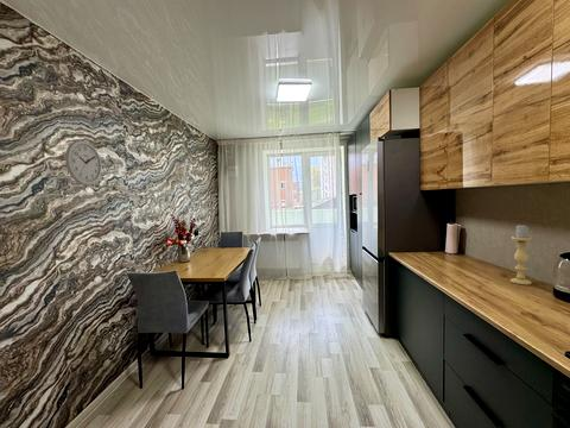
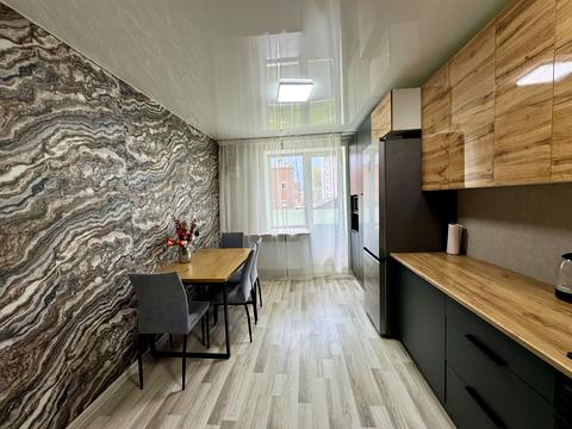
- candle holder [509,224,533,285]
- wall clock [64,139,103,187]
